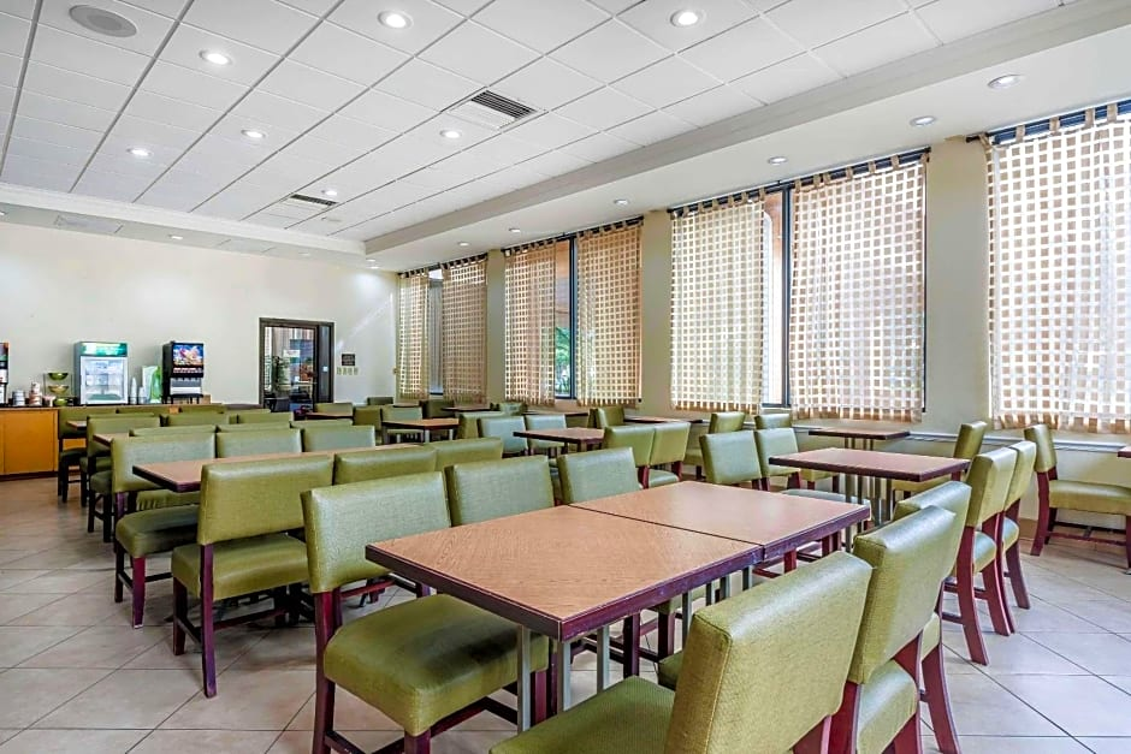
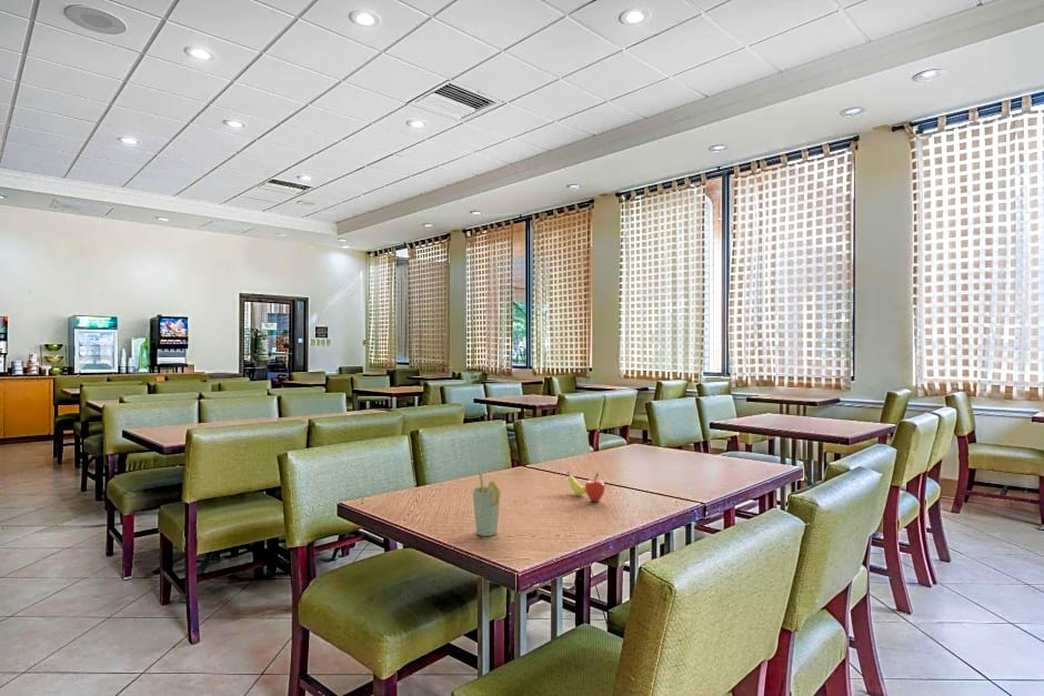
+ cup [472,471,502,537]
+ fruit [566,471,606,503]
